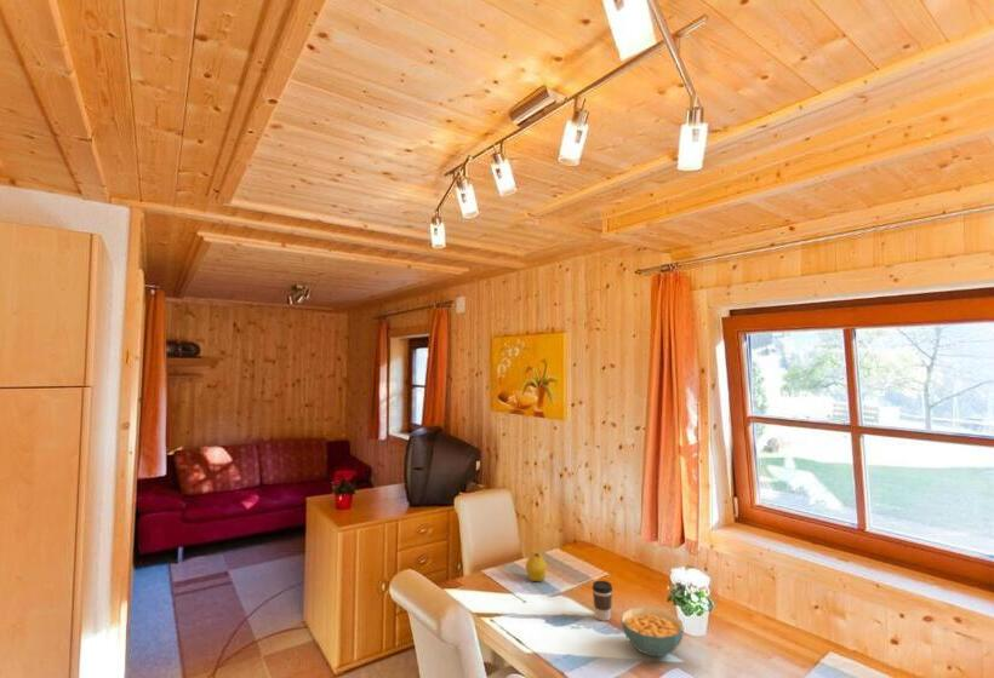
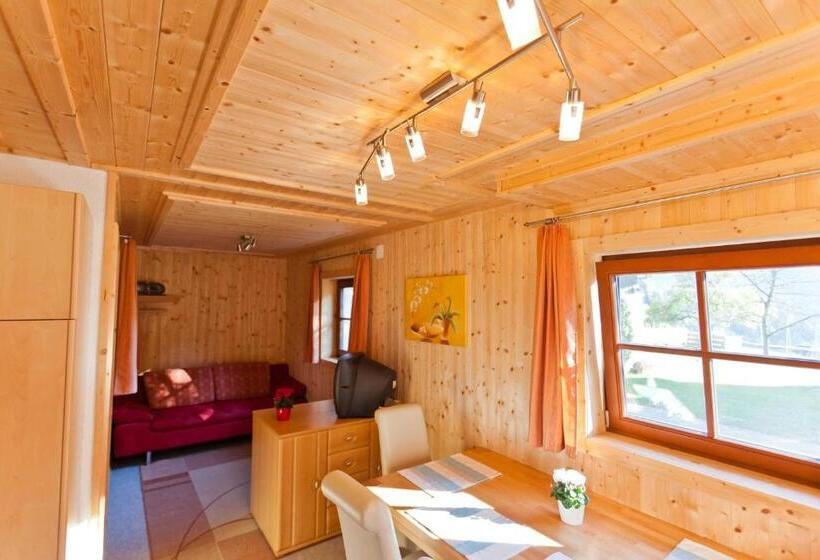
- fruit [525,551,548,582]
- cereal bowl [621,605,685,657]
- coffee cup [592,579,613,622]
